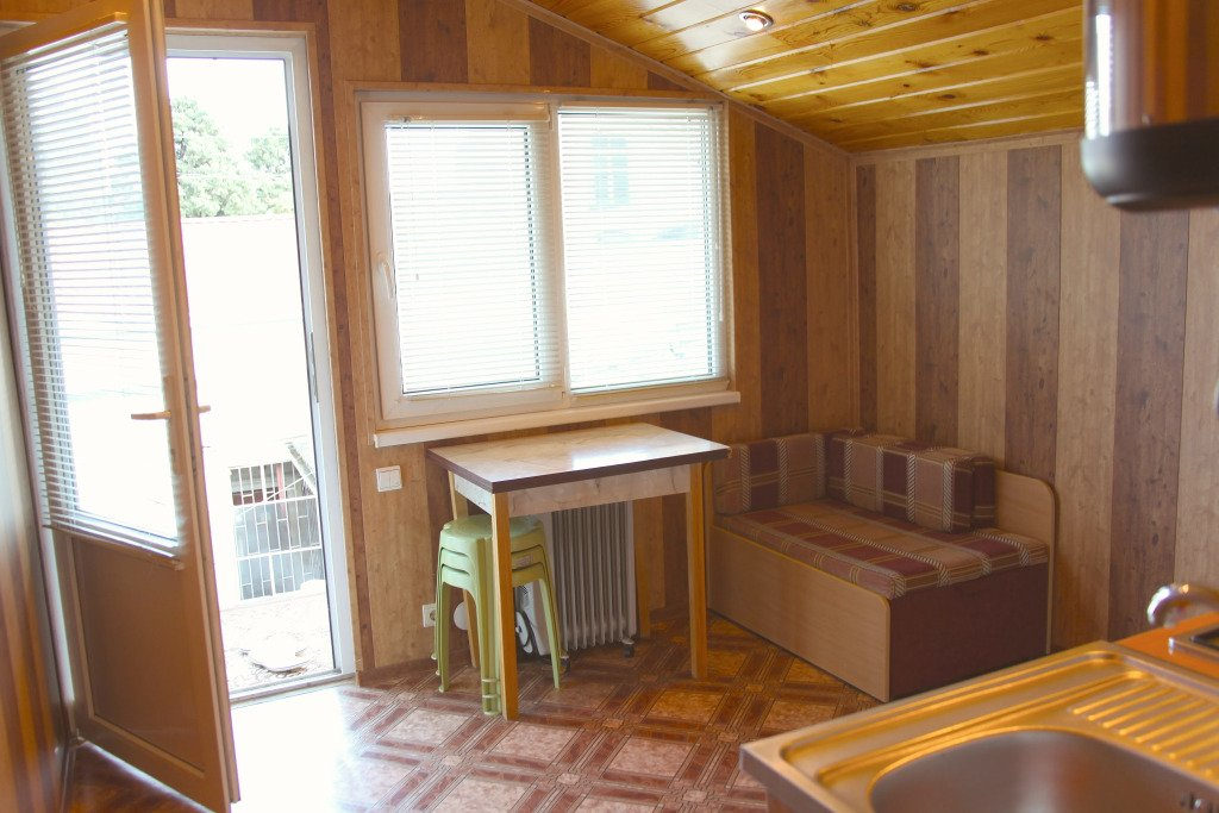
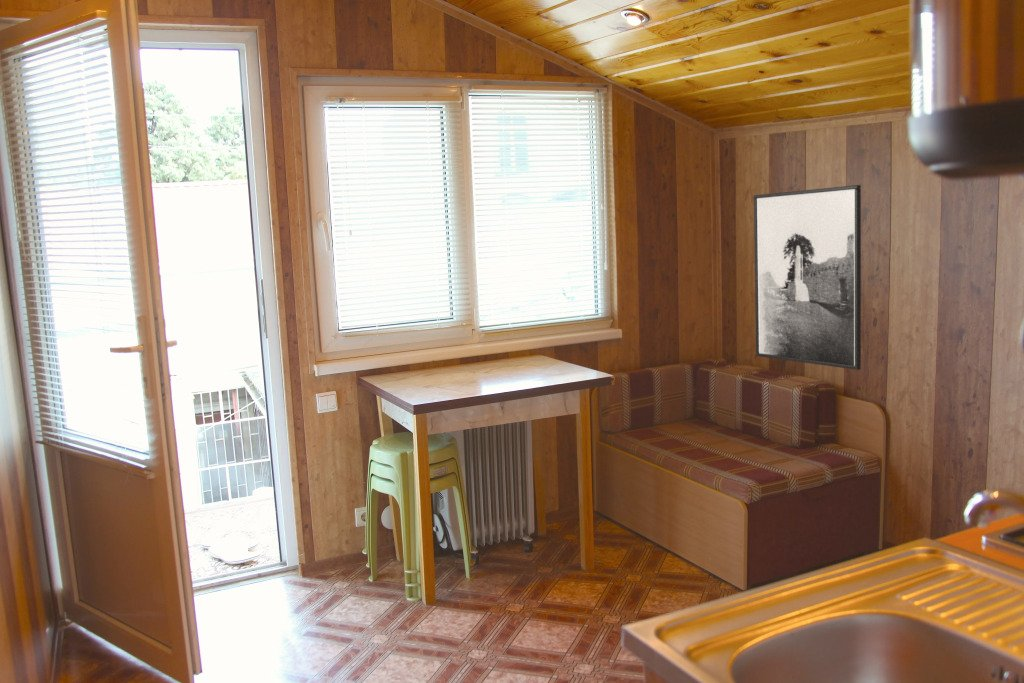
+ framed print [753,184,862,371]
